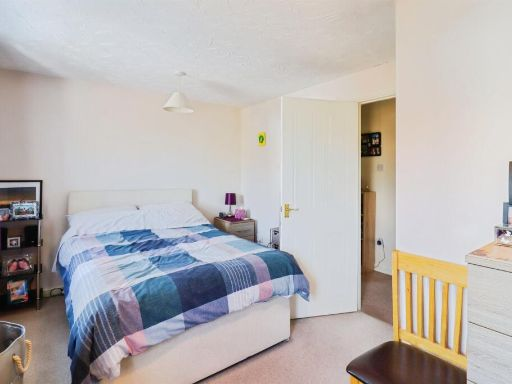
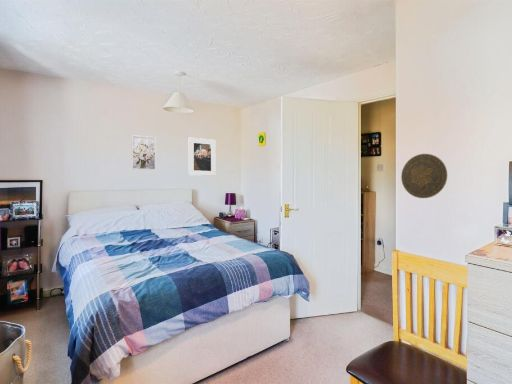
+ decorative plate [400,153,448,199]
+ wall art [130,134,157,171]
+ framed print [188,137,216,177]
